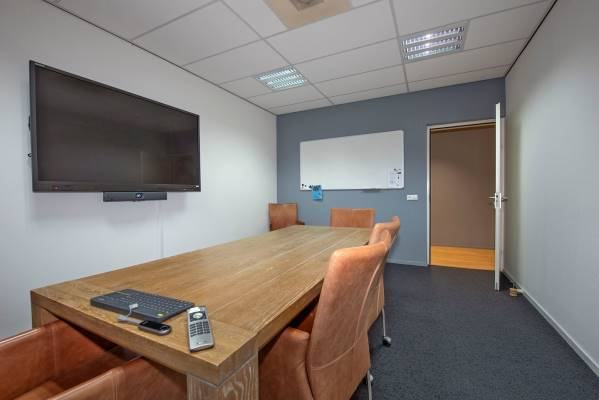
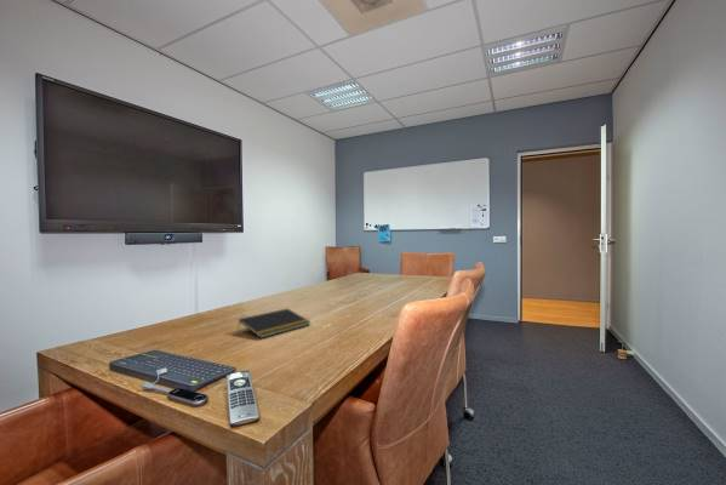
+ notepad [236,308,311,340]
